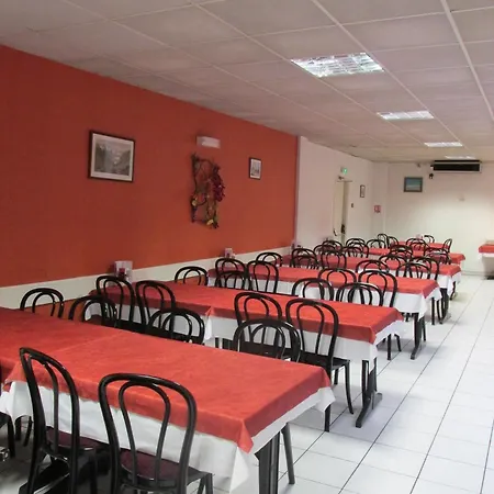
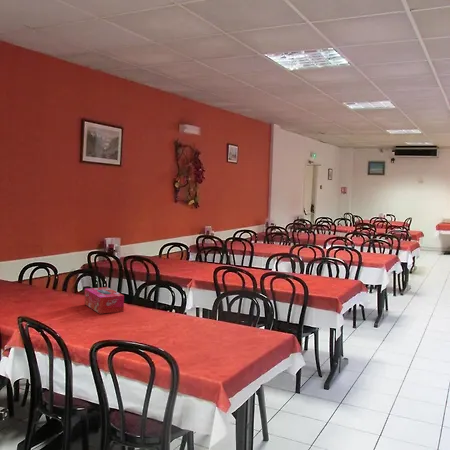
+ tissue box [83,286,125,315]
